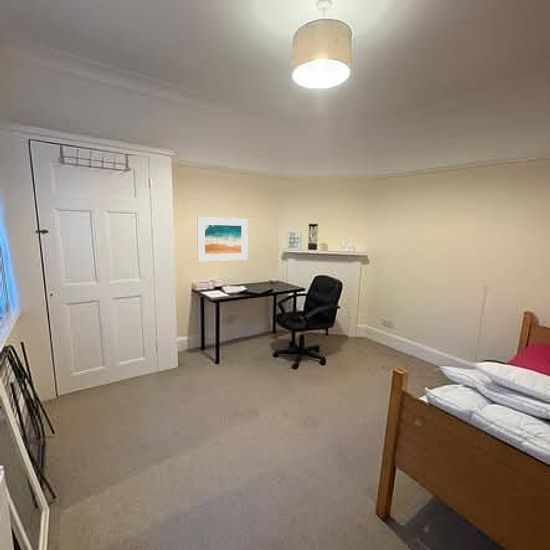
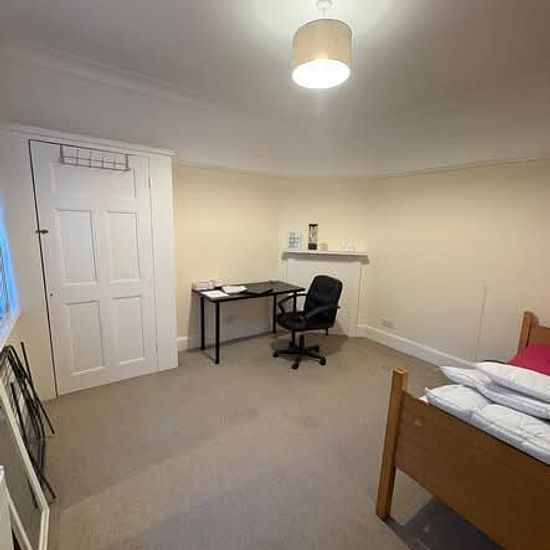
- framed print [196,216,249,262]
